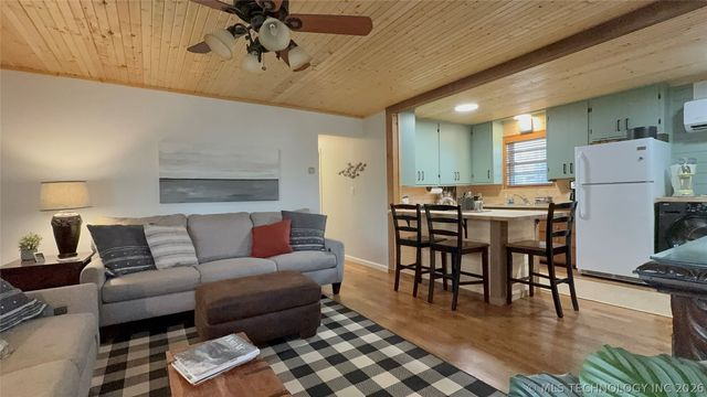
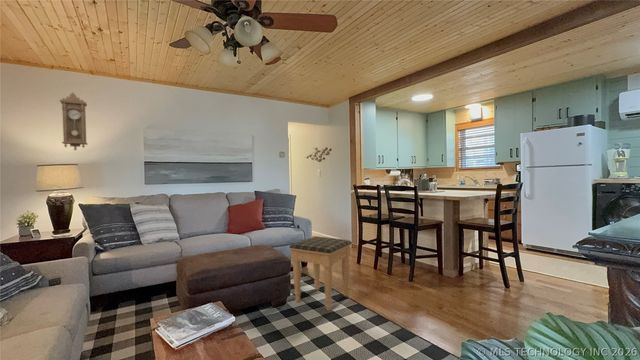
+ pendulum clock [59,91,89,151]
+ footstool [288,235,353,311]
